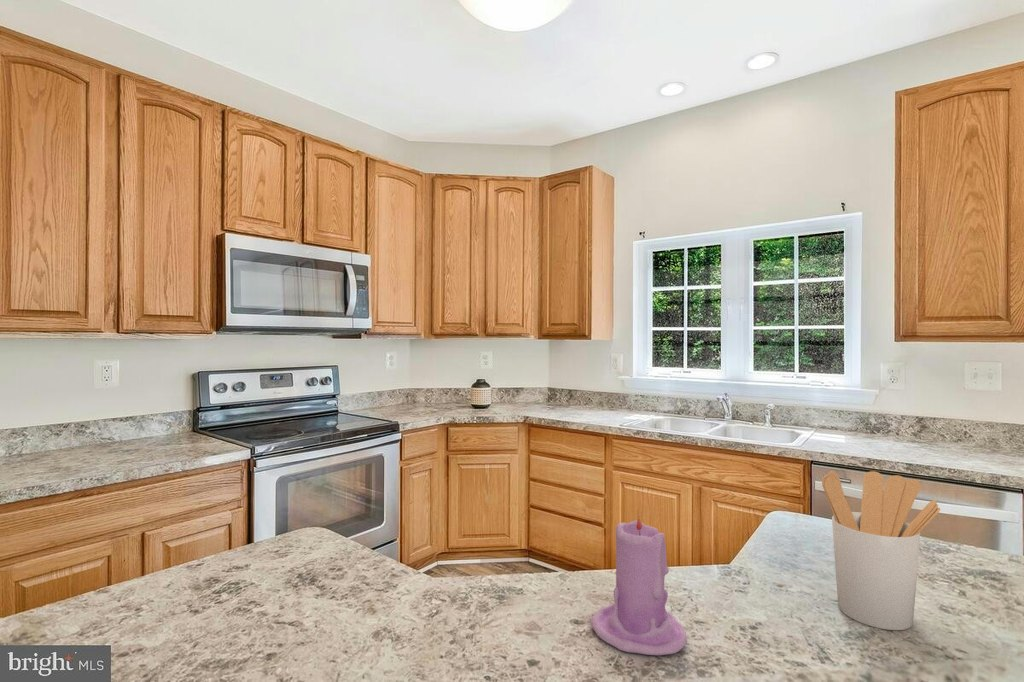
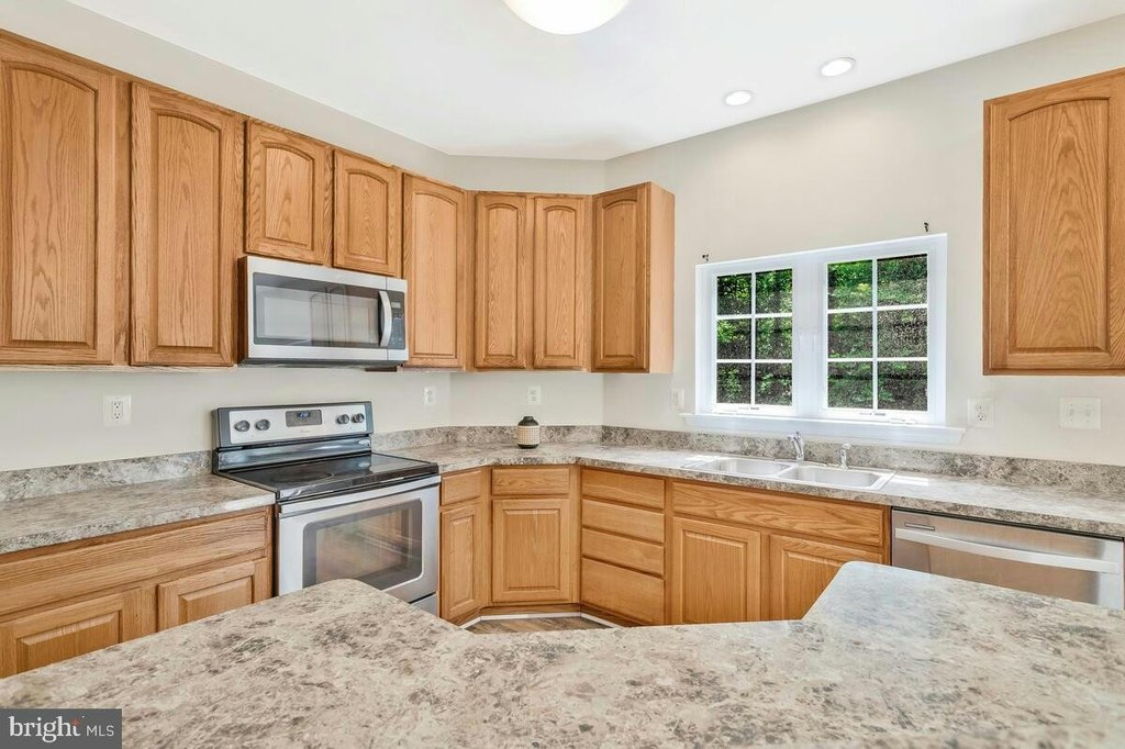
- utensil holder [821,470,941,631]
- candle [589,509,688,656]
